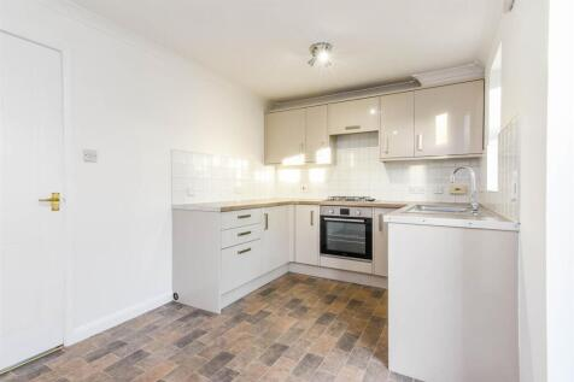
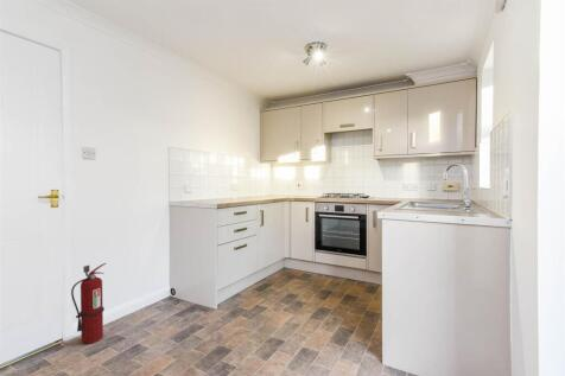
+ fire extinguisher [70,262,107,345]
